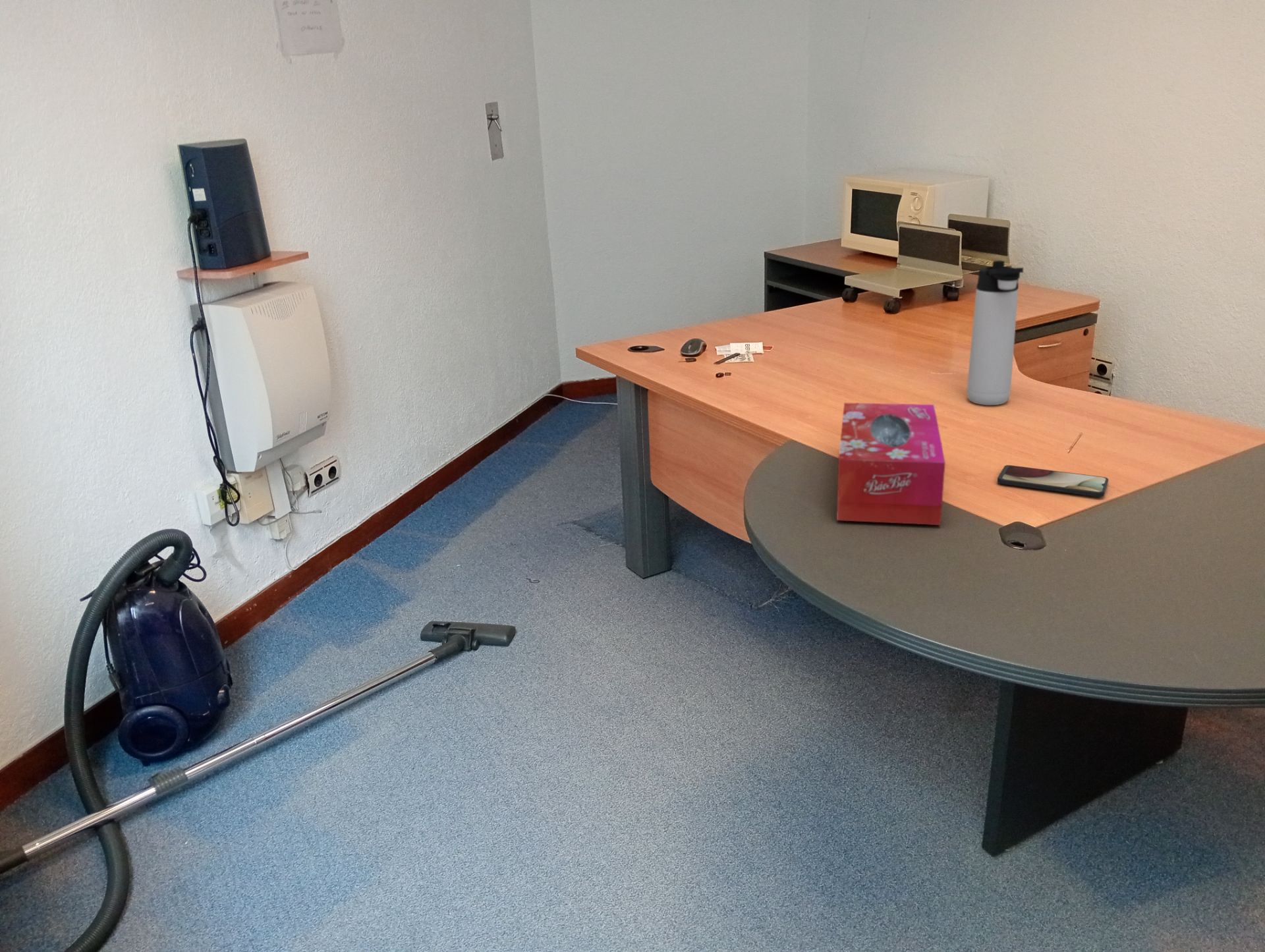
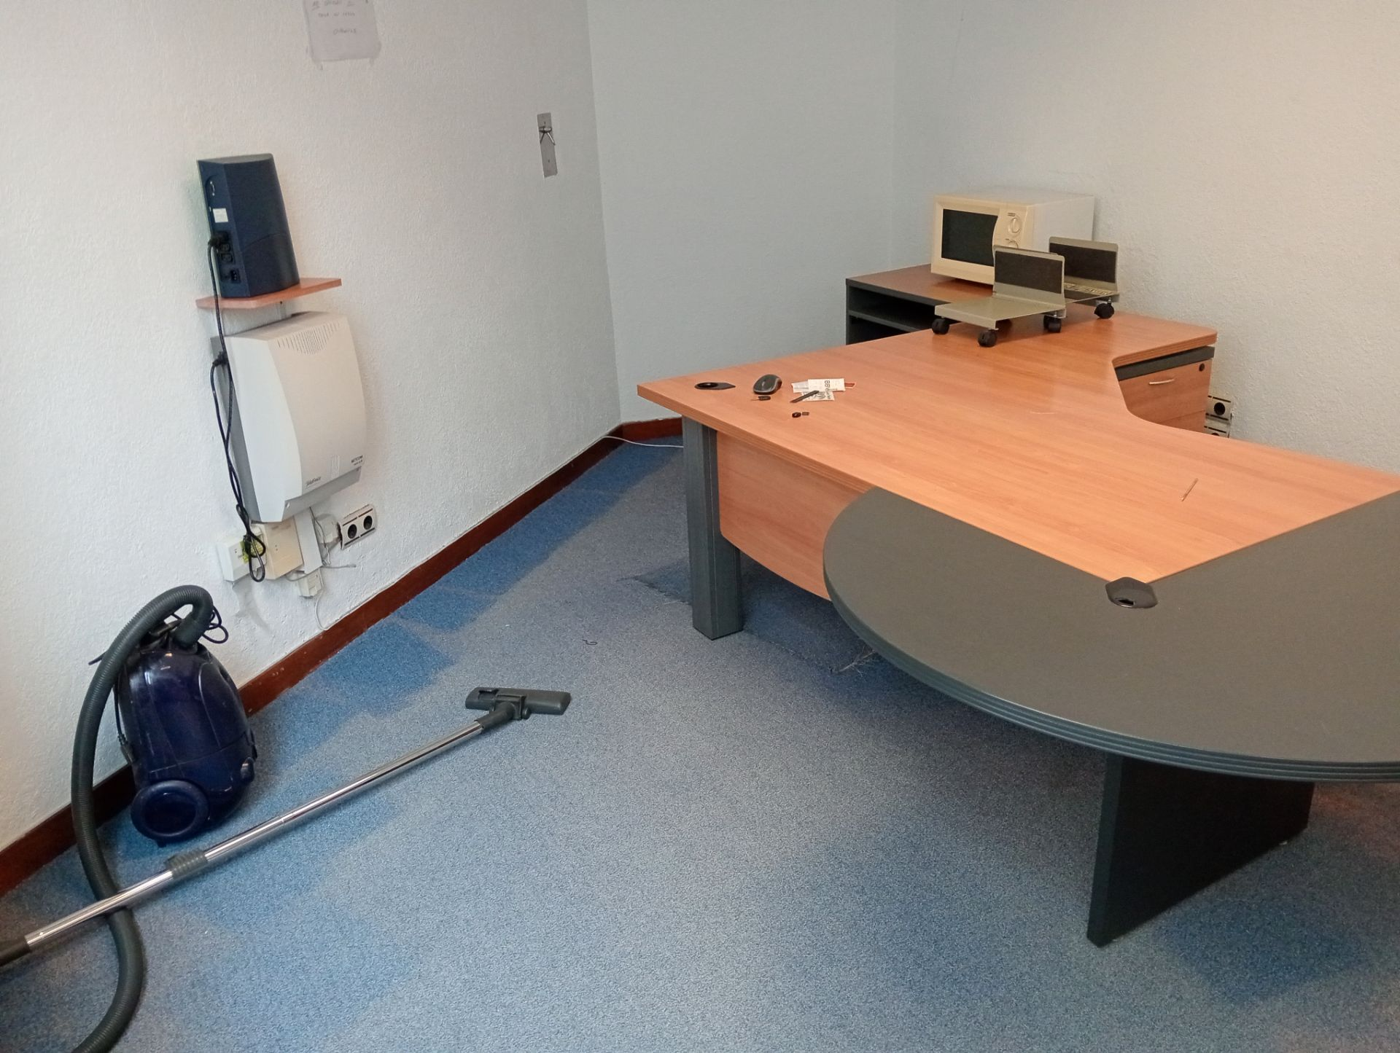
- tissue box [836,402,946,526]
- thermos bottle [966,260,1024,406]
- smartphone [997,464,1109,497]
